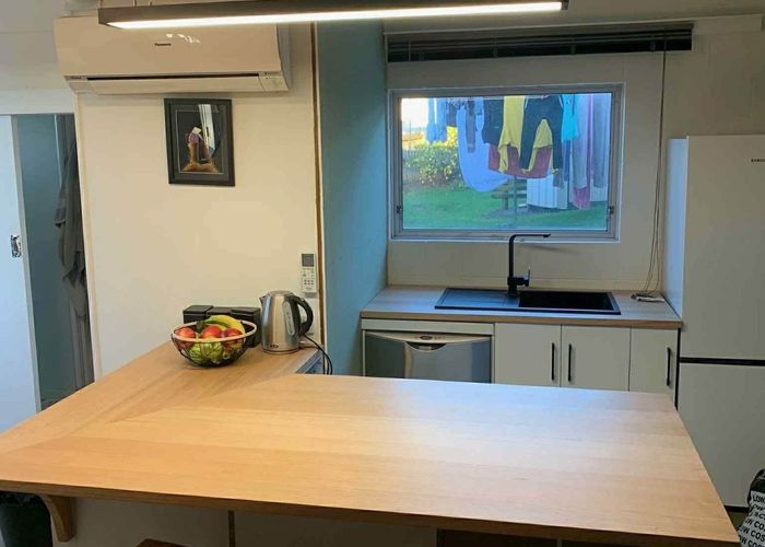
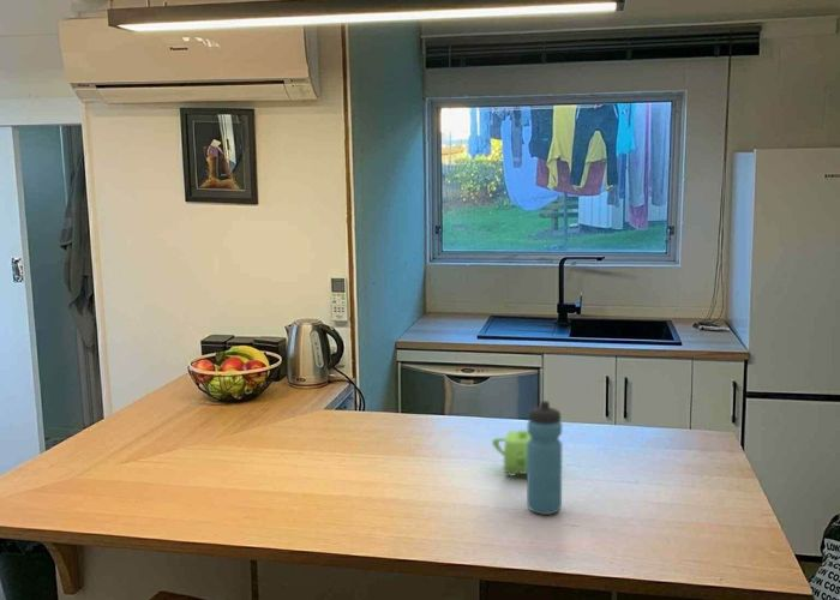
+ water bottle [526,400,563,516]
+ teapot [491,428,530,478]
